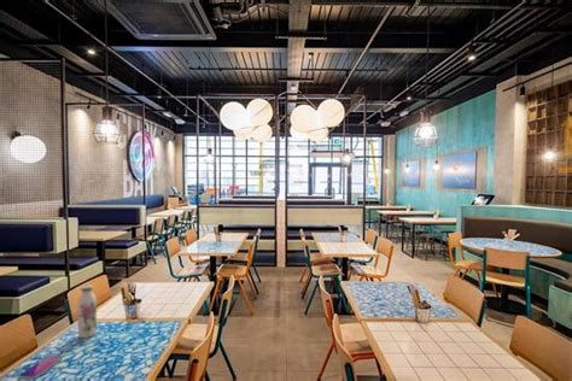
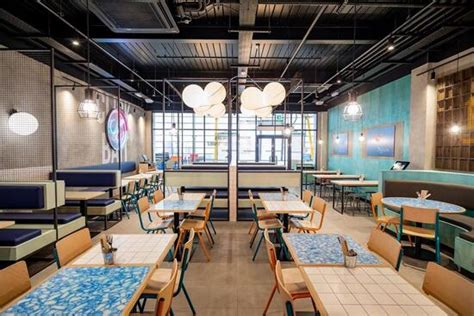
- water bottle [76,285,98,339]
- smartphone [18,354,63,380]
